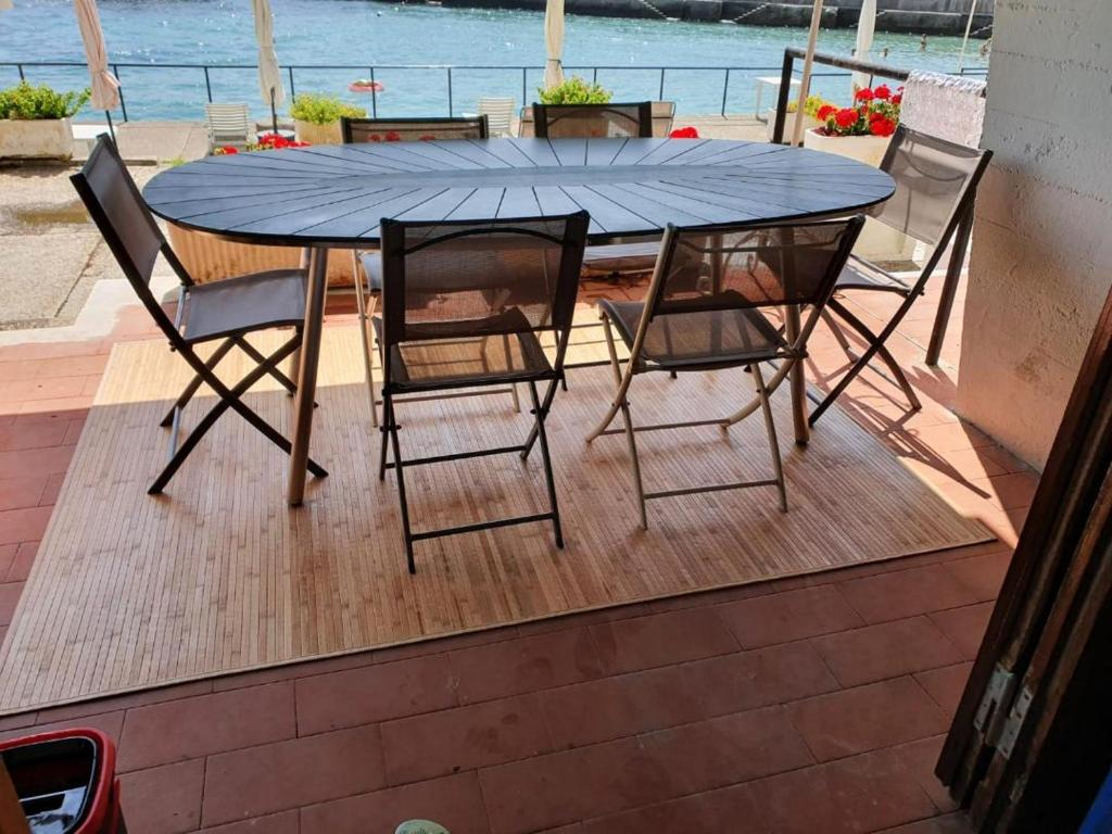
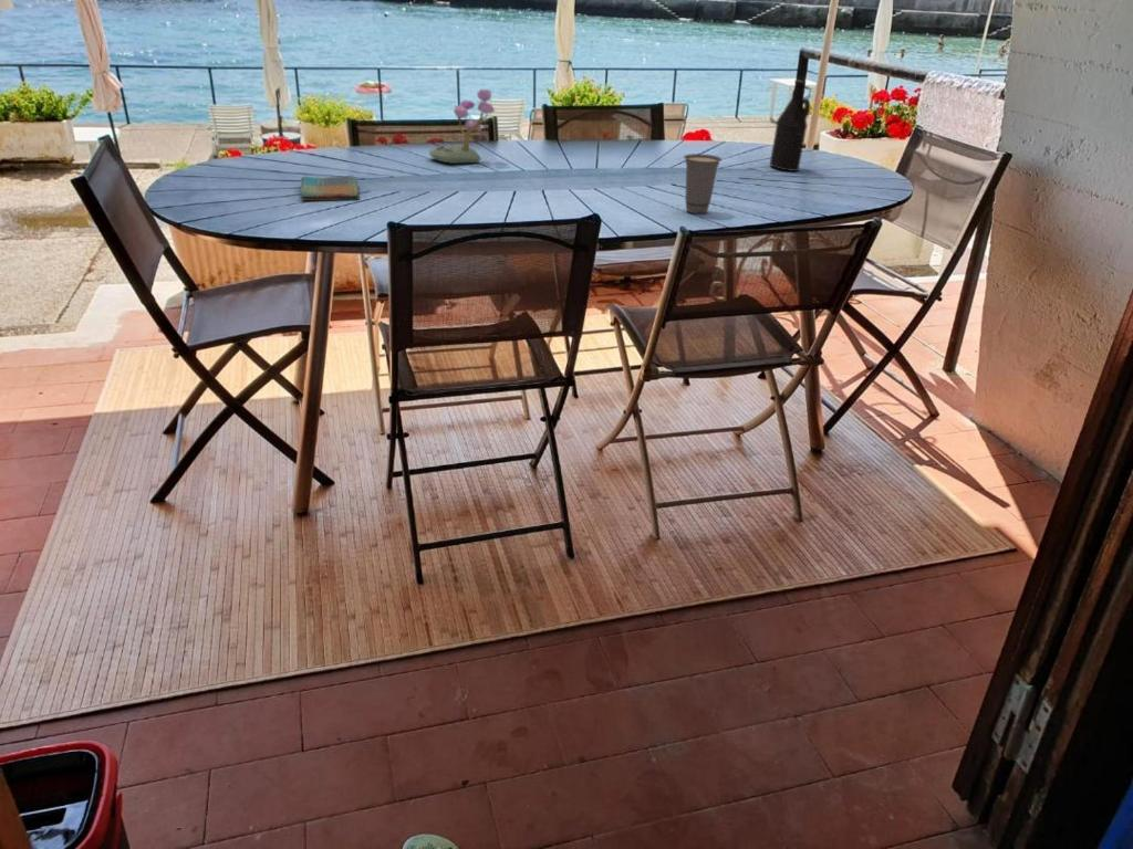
+ cup [683,153,724,214]
+ bottle [769,78,813,172]
+ dish towel [300,175,361,201]
+ flowering plant [428,88,496,165]
